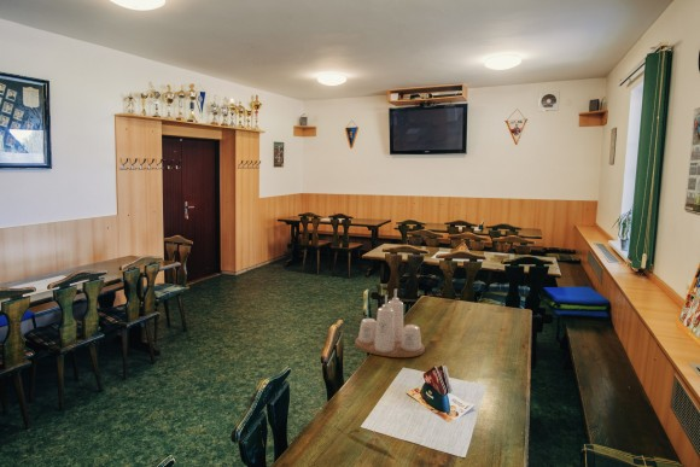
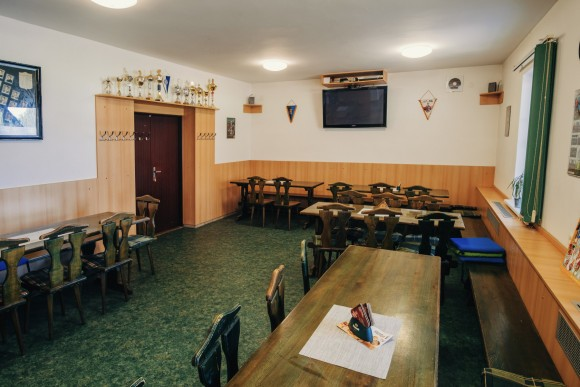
- condiment set [354,288,426,358]
